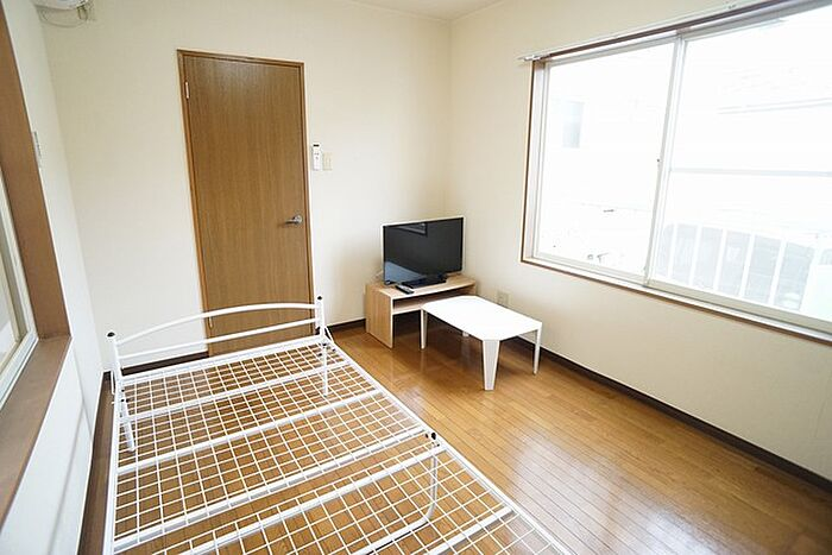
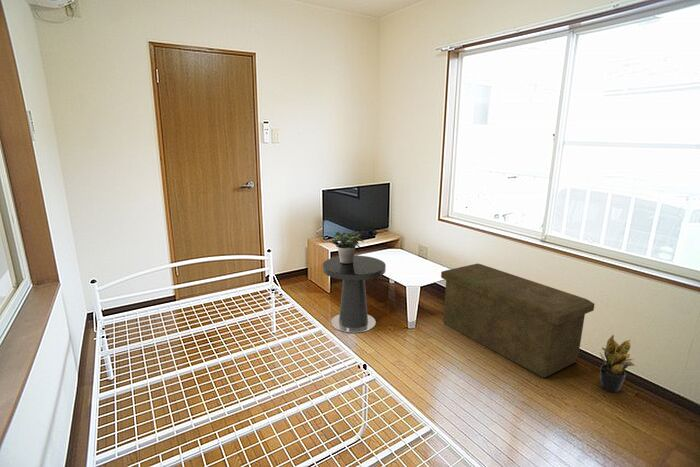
+ potted plant [331,231,365,264]
+ storage bench [440,263,595,378]
+ side table [322,255,387,333]
+ potted plant [599,334,636,393]
